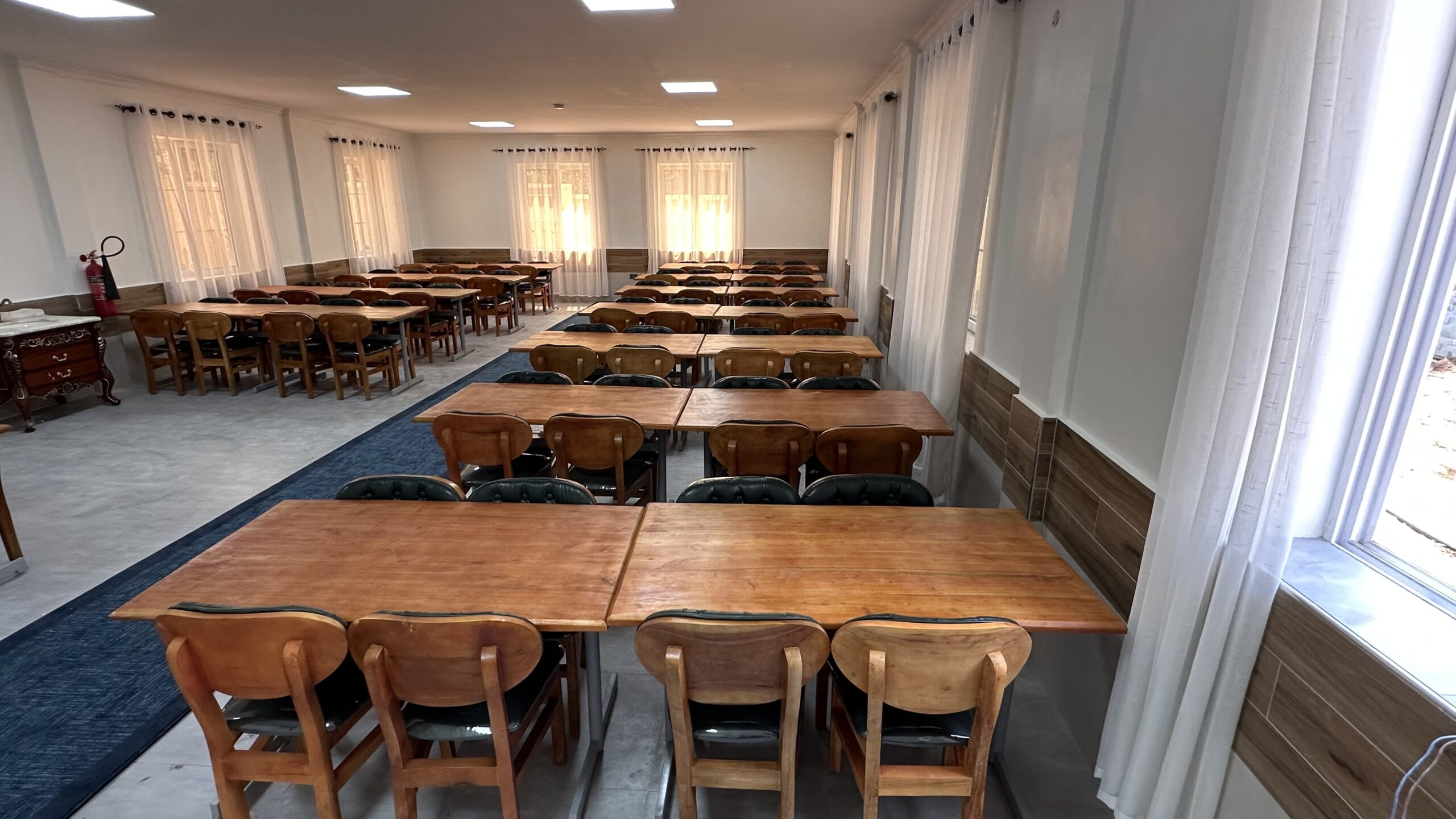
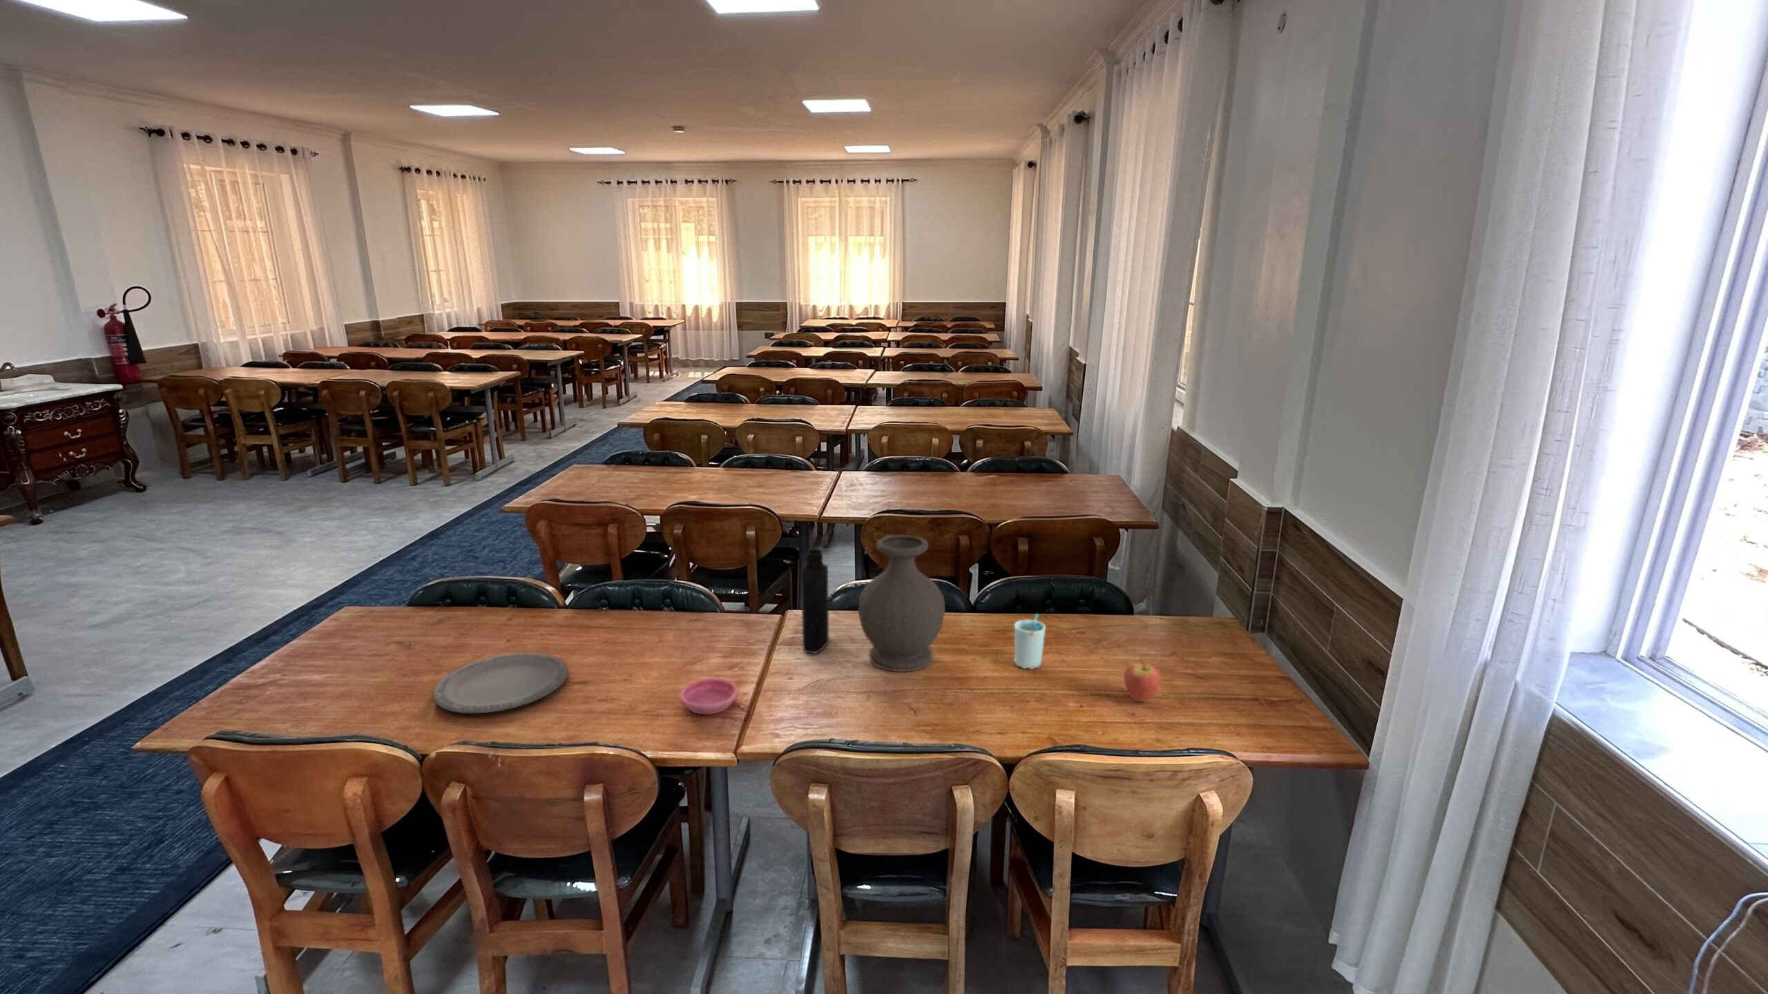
+ bottle [800,549,829,654]
+ saucer [679,678,738,715]
+ plate [432,652,568,714]
+ cup [1014,614,1047,670]
+ fruit [1123,657,1162,703]
+ vase [857,534,946,672]
